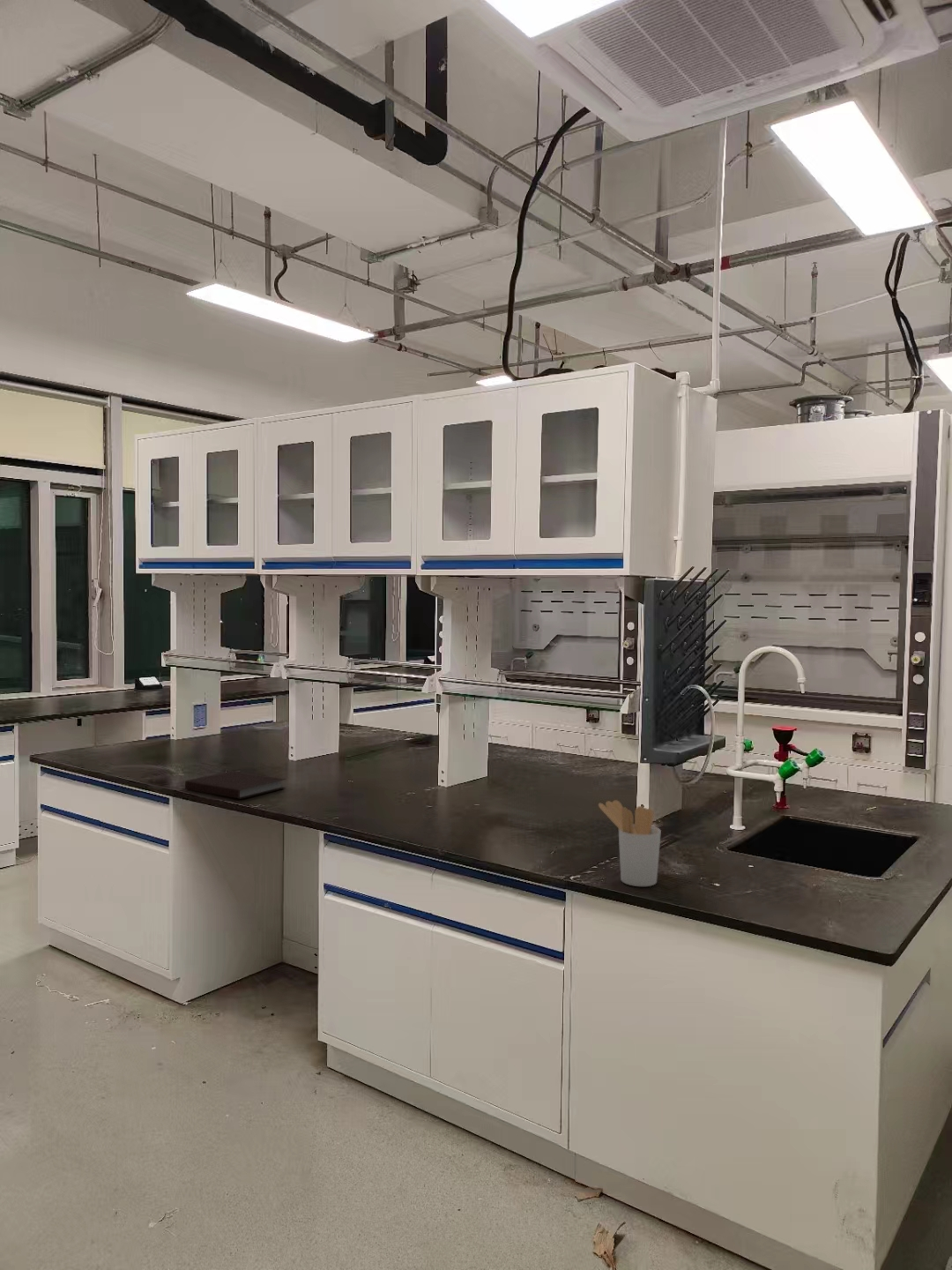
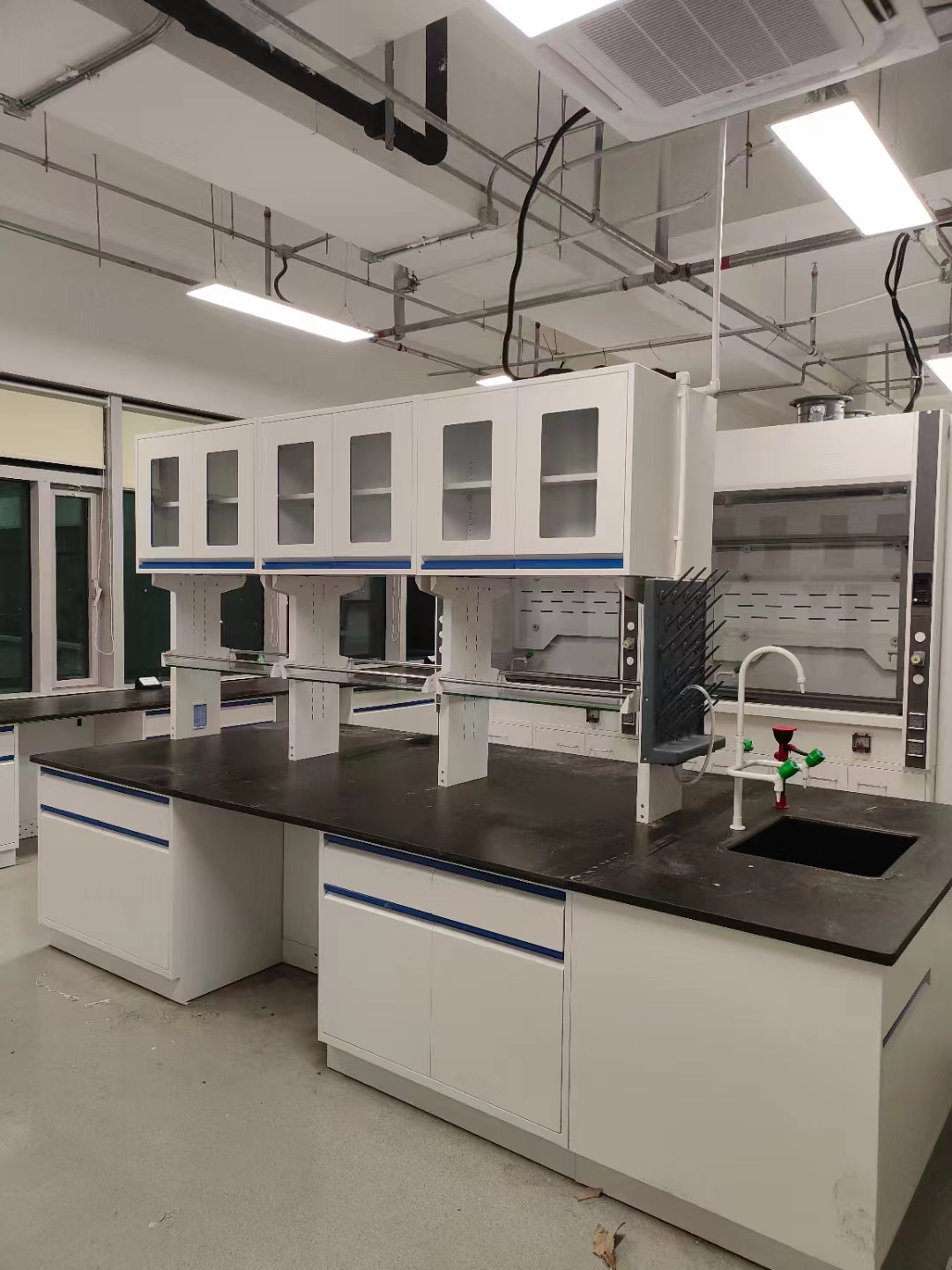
- notebook [184,770,286,800]
- utensil holder [598,799,662,887]
